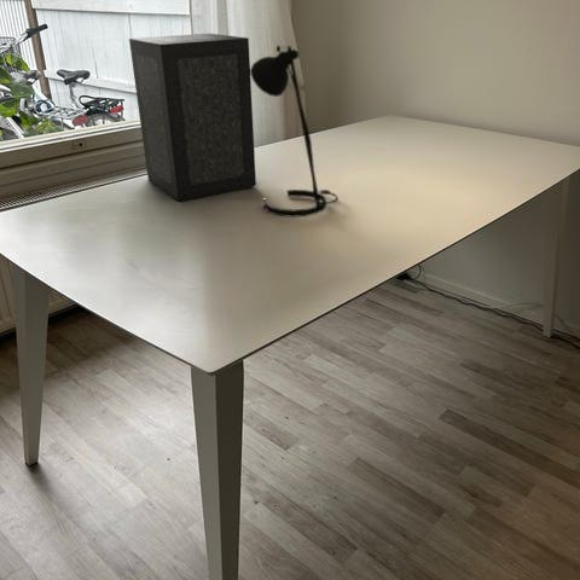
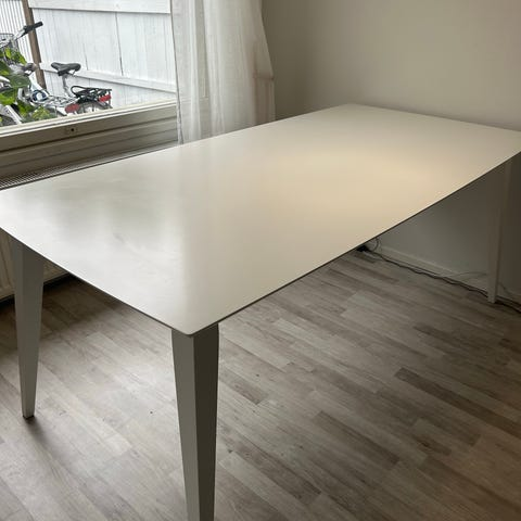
- speaker [128,33,257,202]
- desk lamp [250,45,340,219]
